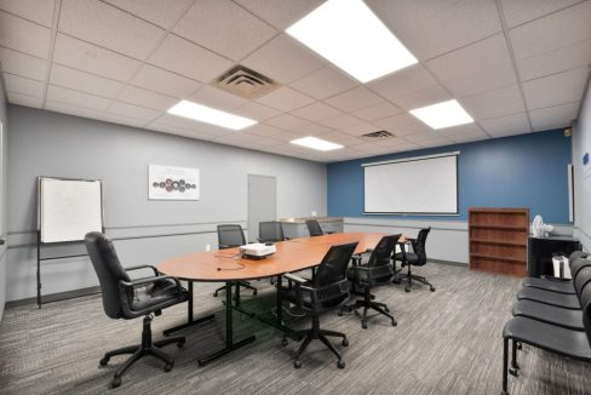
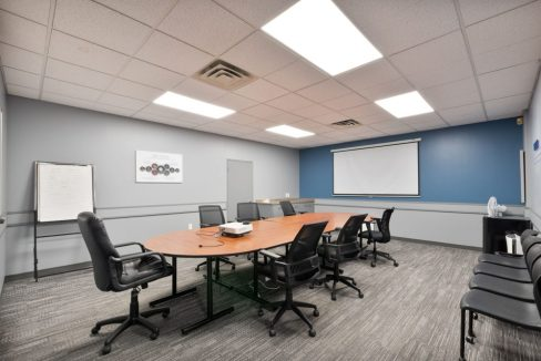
- bookcase [465,206,532,280]
